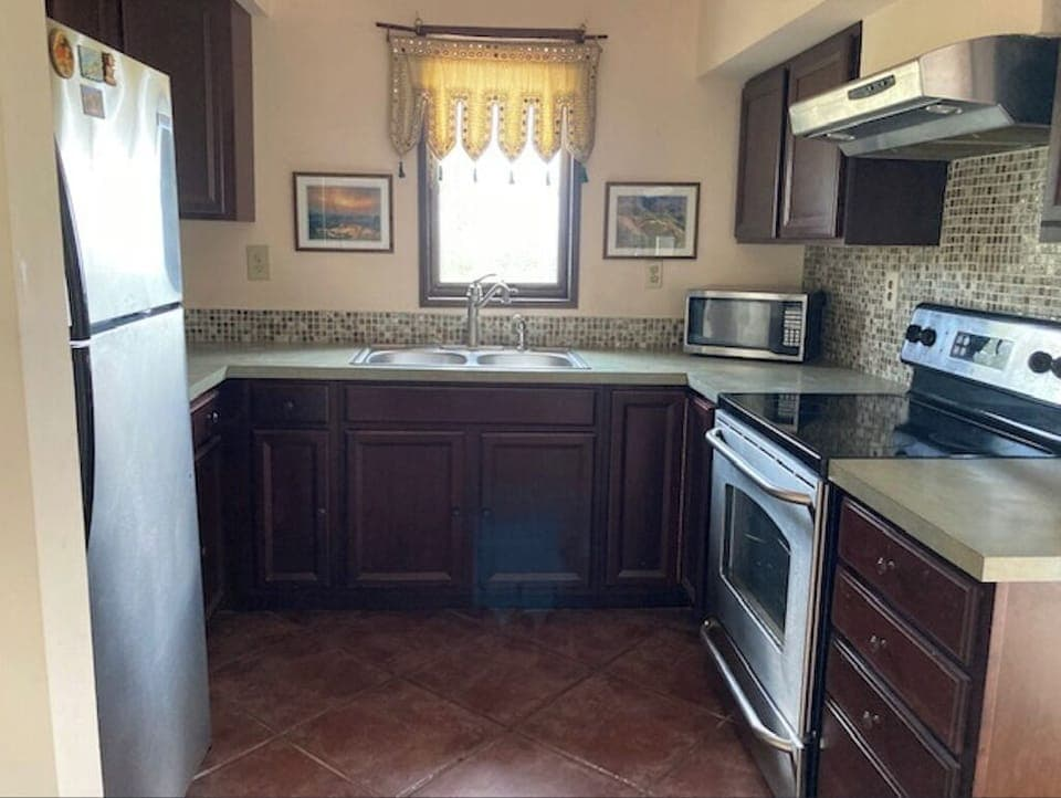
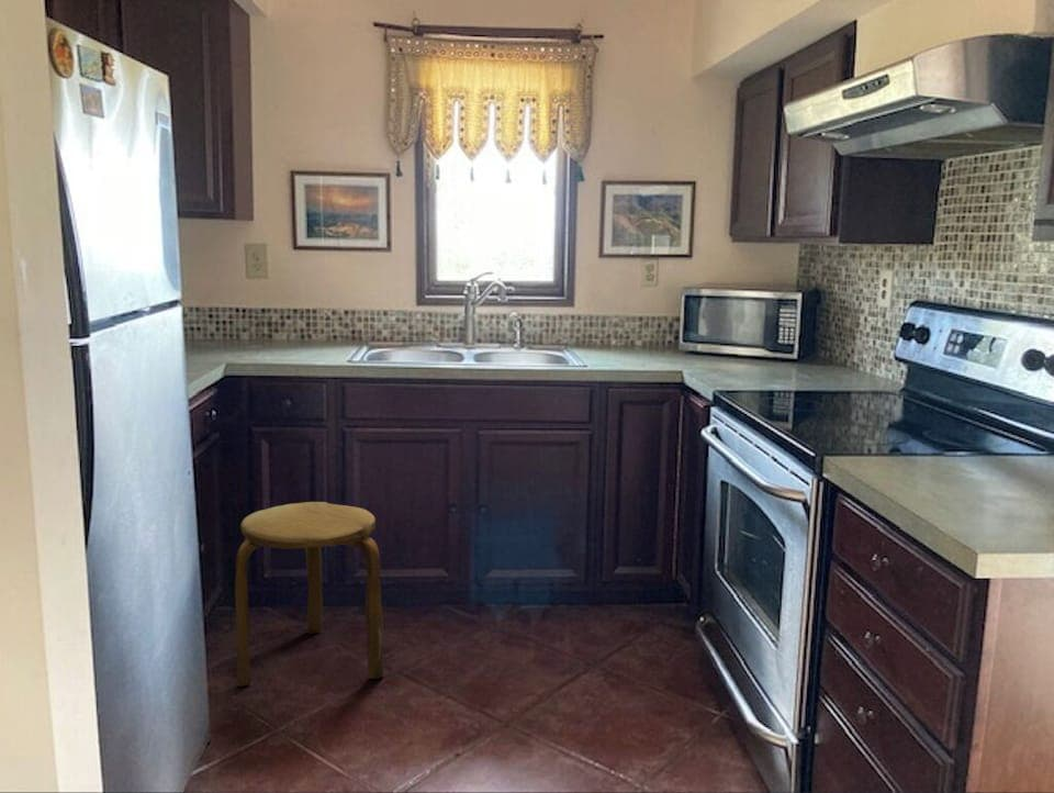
+ stool [234,501,384,688]
